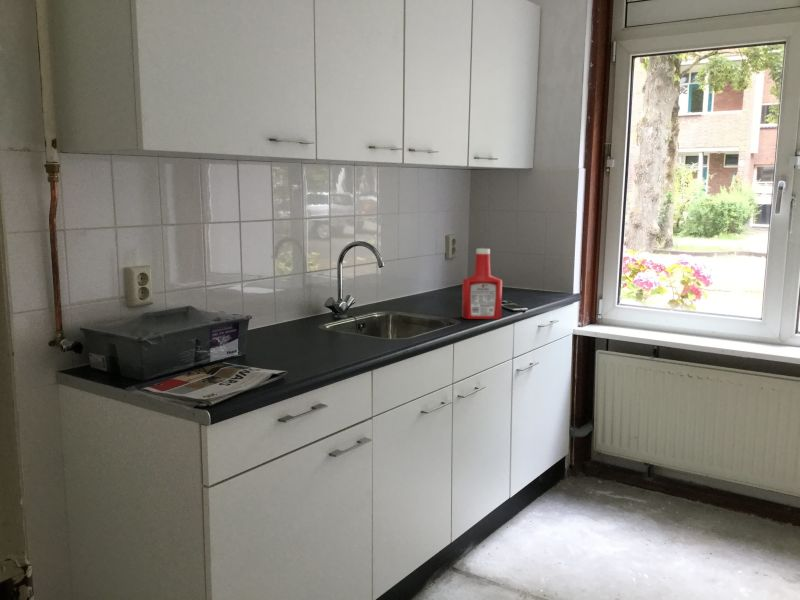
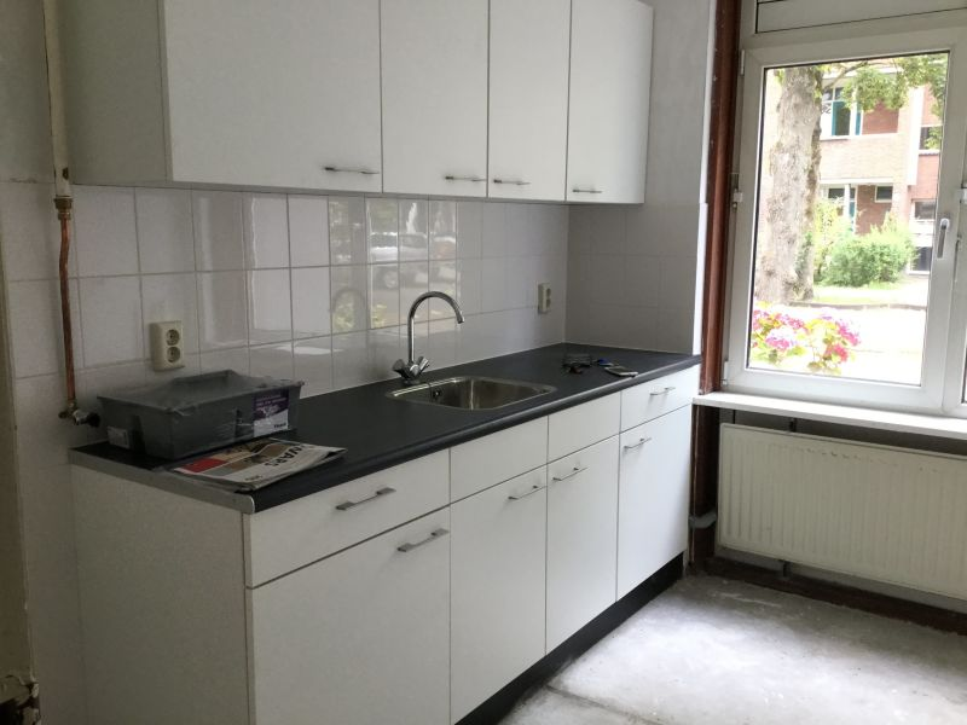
- soap bottle [461,247,503,320]
